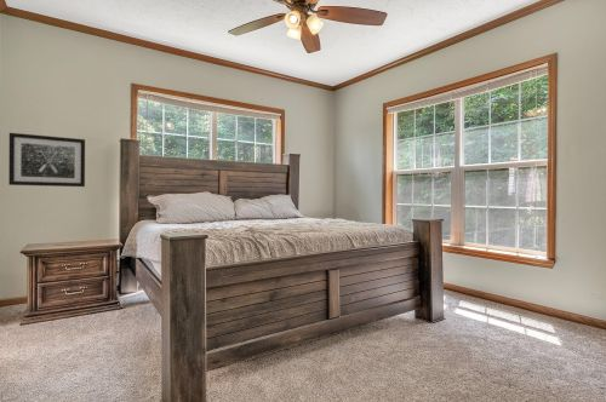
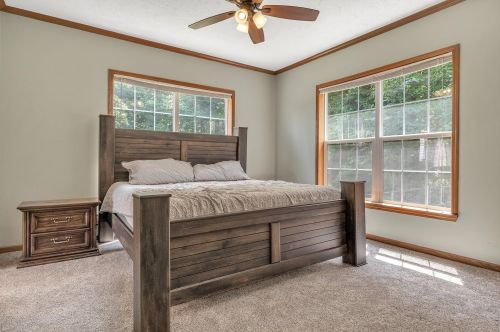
- wall art [7,132,86,188]
